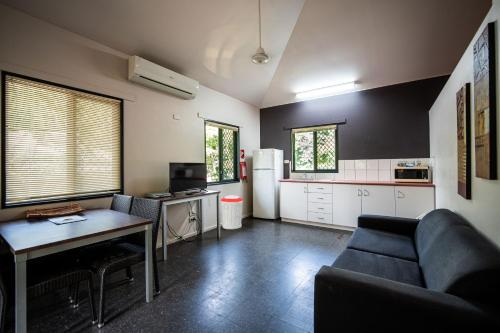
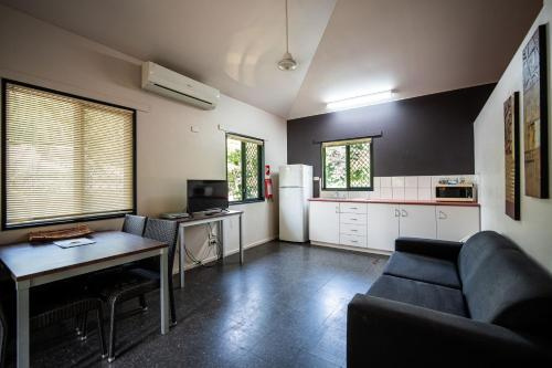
- trash can [220,194,244,230]
